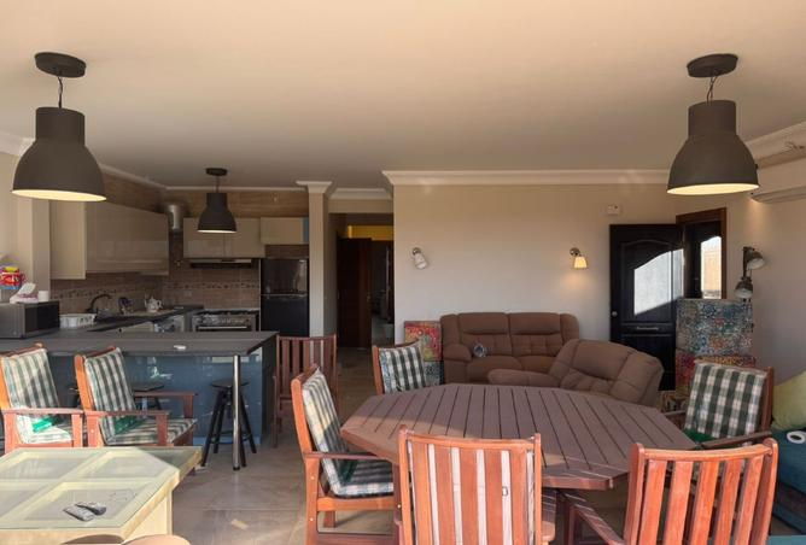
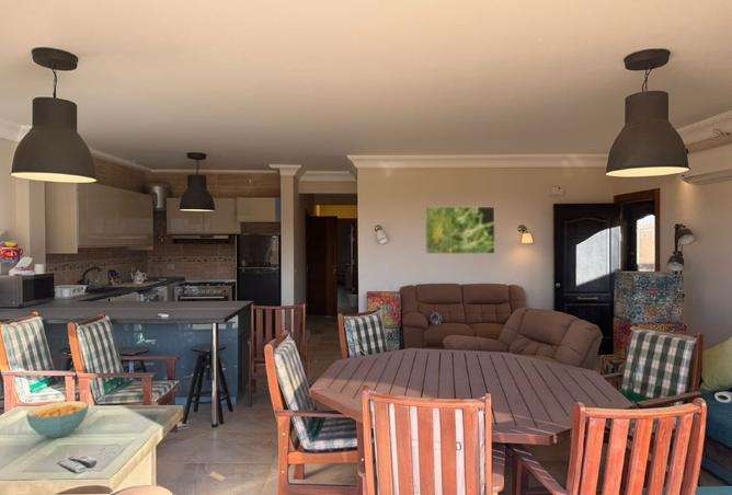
+ cereal bowl [25,400,90,439]
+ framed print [424,206,496,255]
